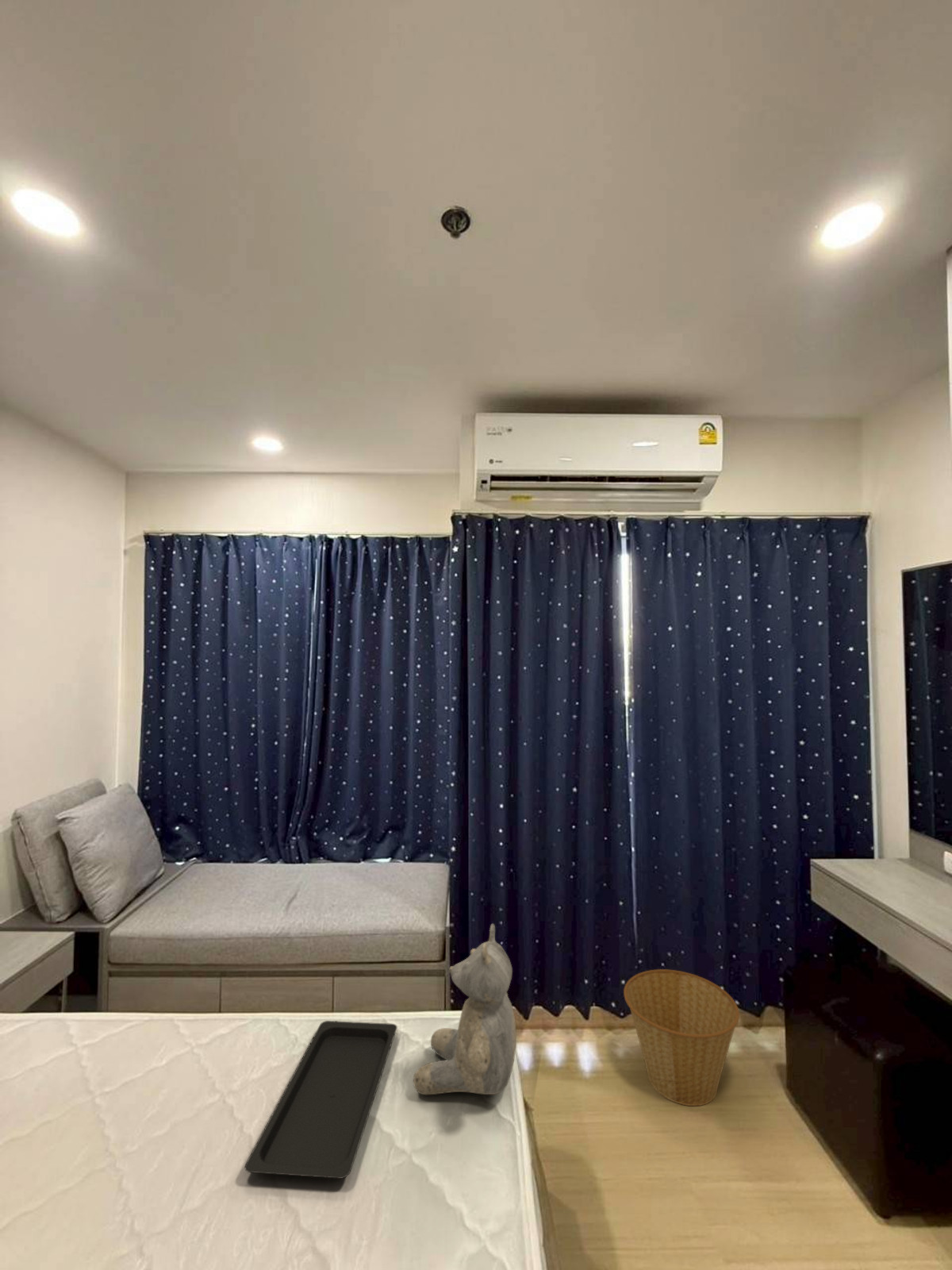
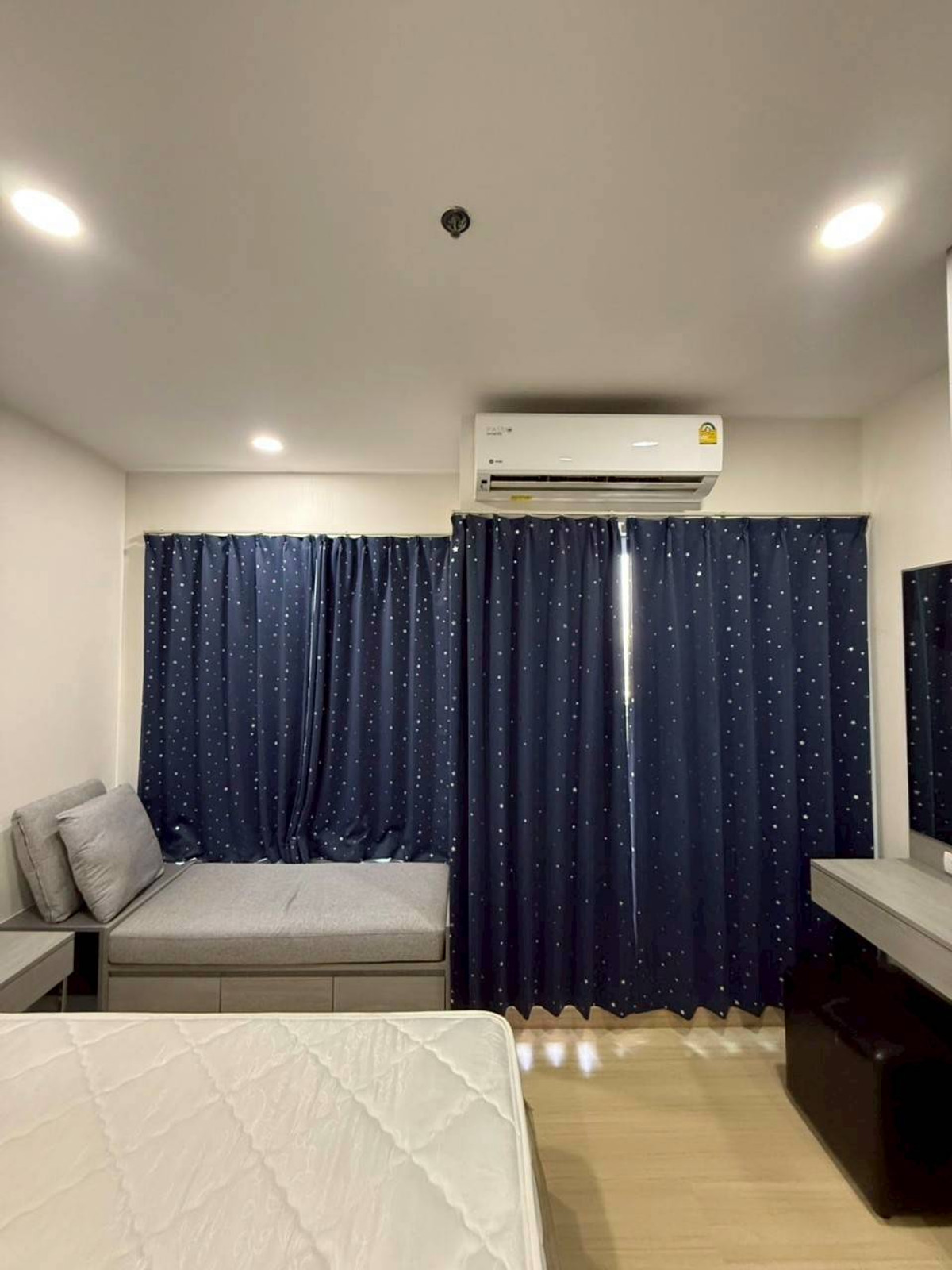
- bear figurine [413,923,517,1095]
- basket [623,968,740,1106]
- serving tray [244,1020,397,1180]
